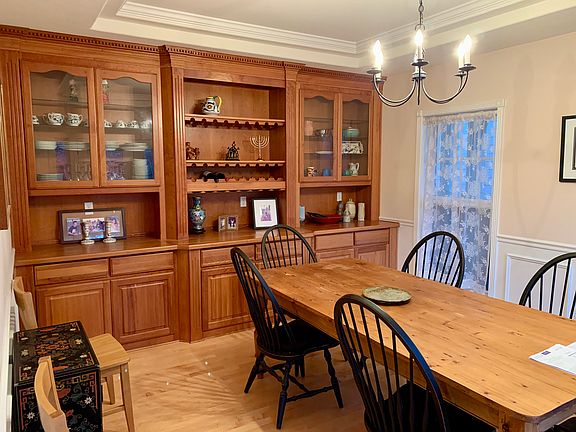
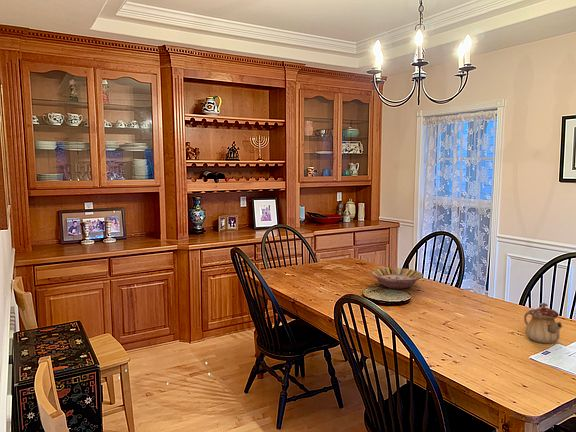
+ teapot [523,302,563,345]
+ serving bowl [370,267,424,290]
